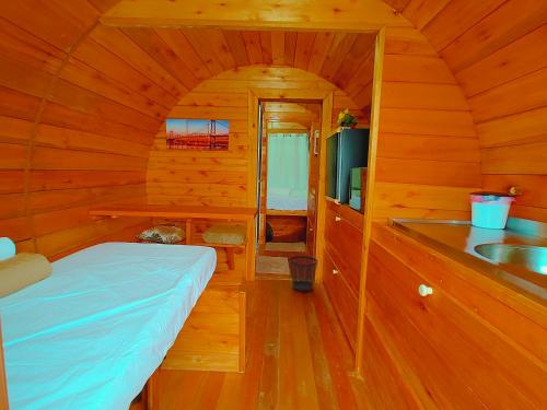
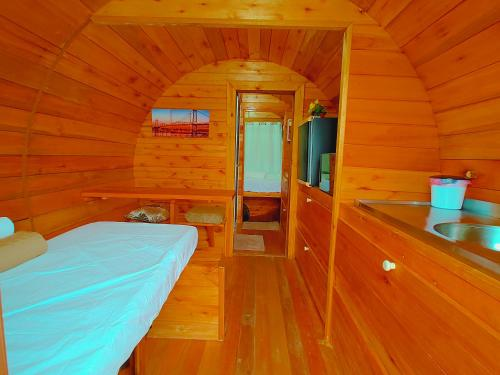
- wastebasket [289,255,318,292]
